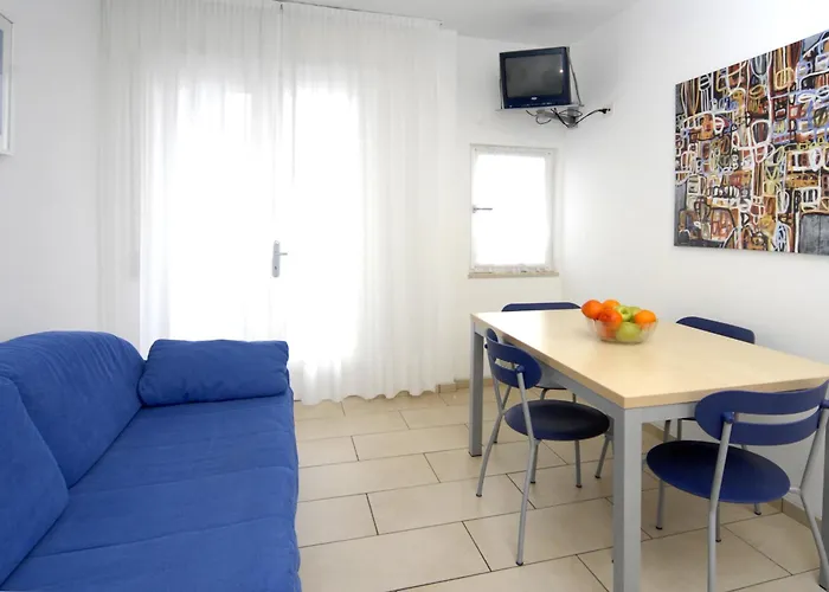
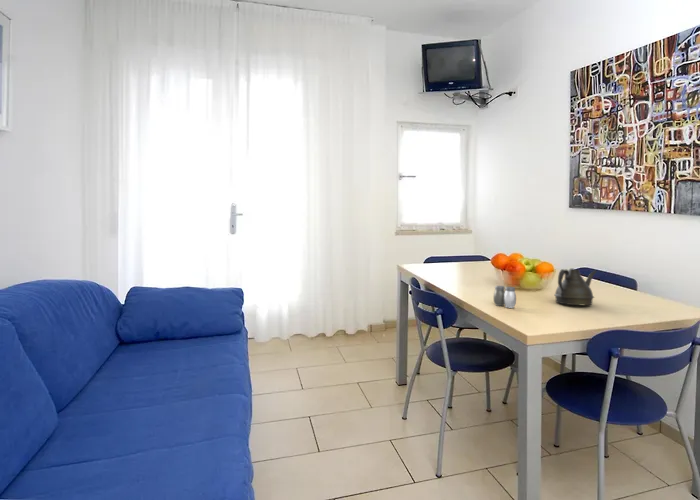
+ teapot [553,268,598,306]
+ salt and pepper shaker [493,285,517,309]
